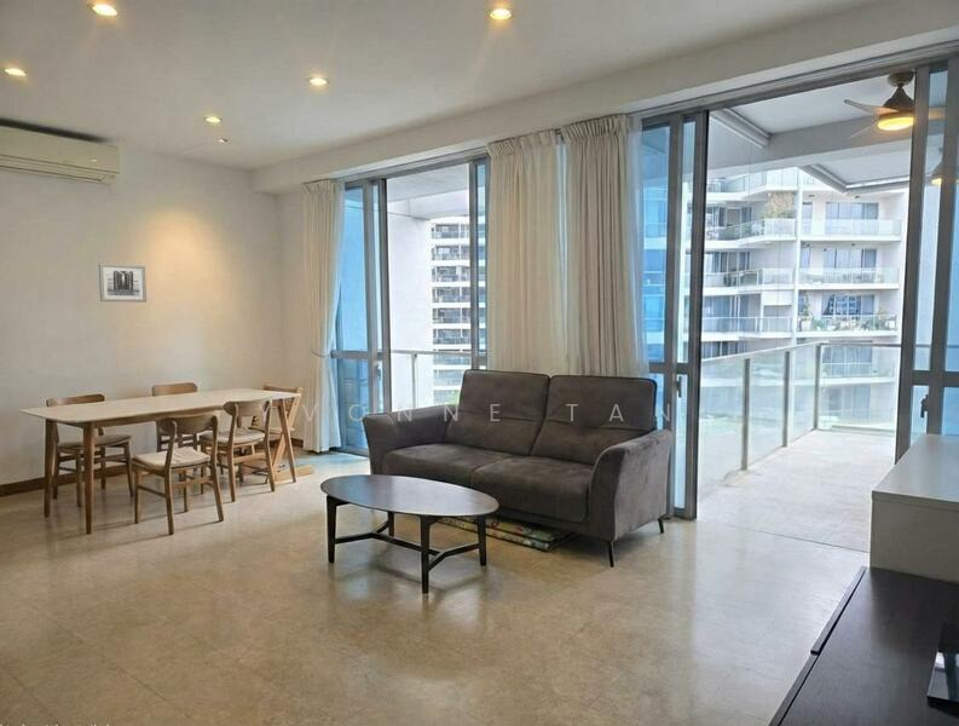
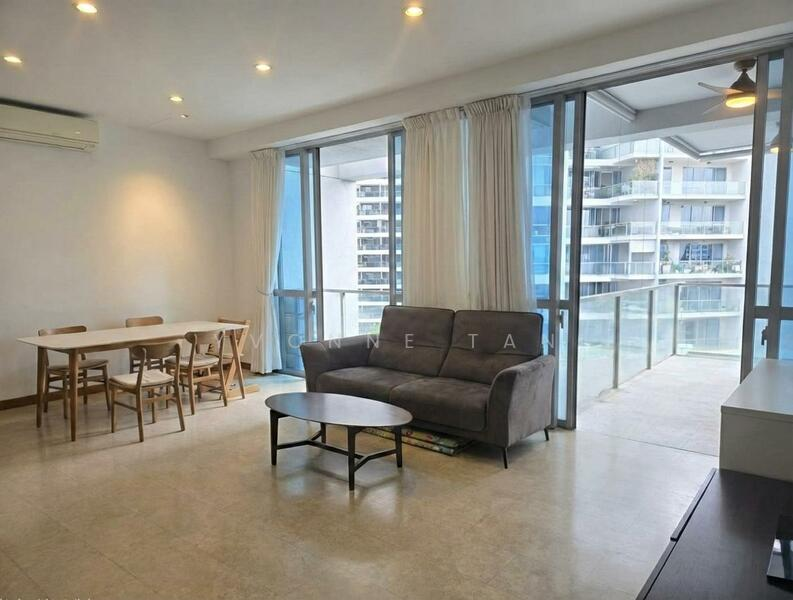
- wall art [98,263,148,304]
